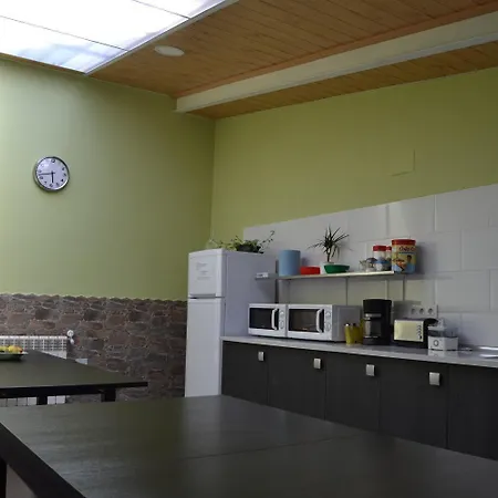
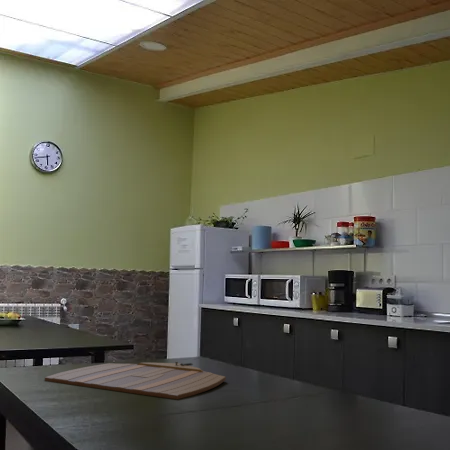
+ cutting board [44,361,227,400]
